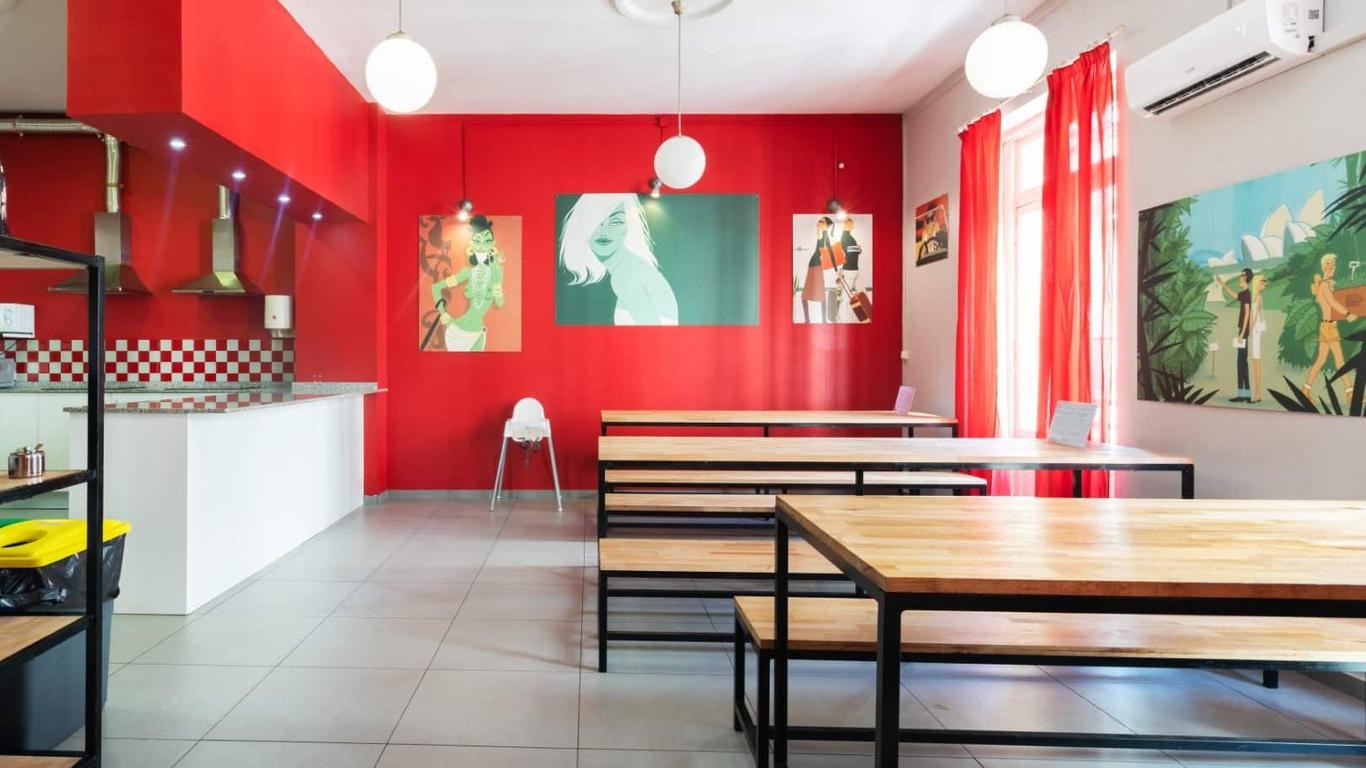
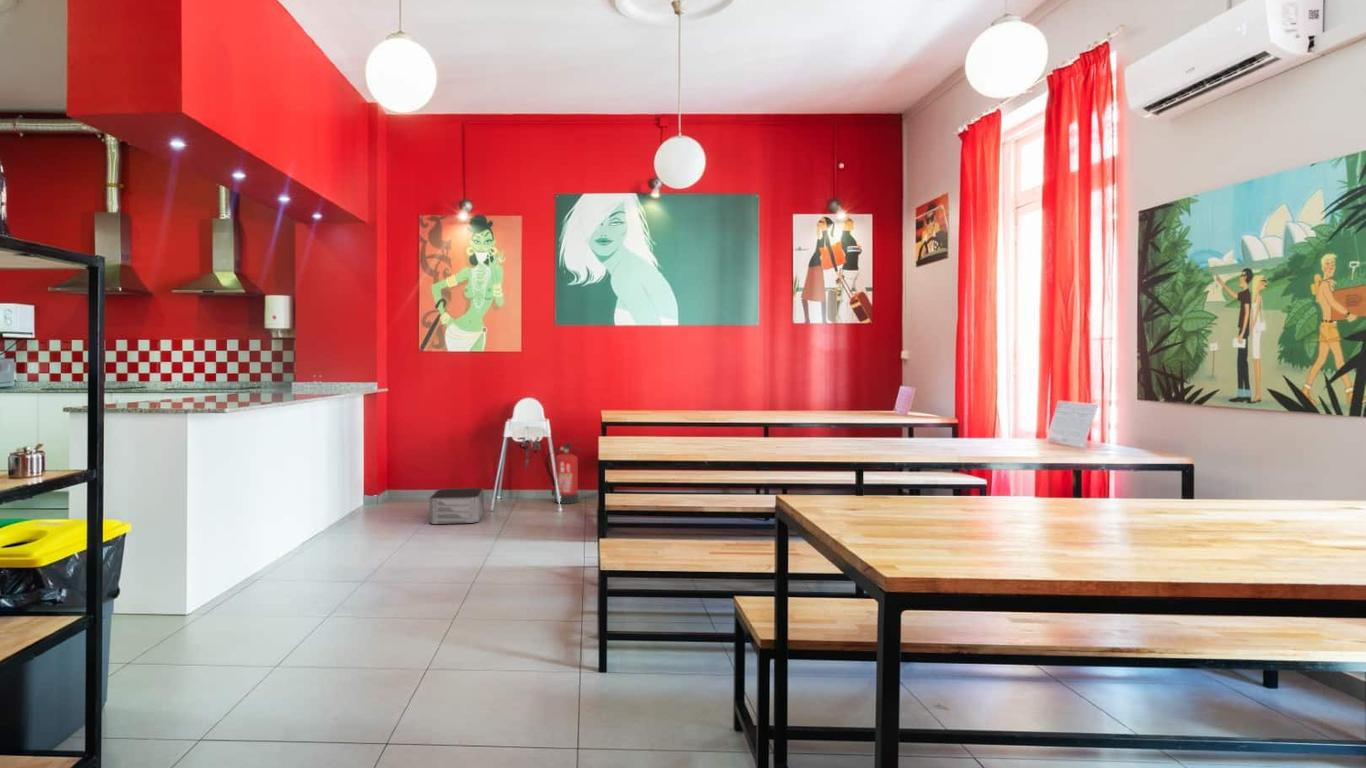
+ storage bin [428,487,485,525]
+ fire extinguisher [545,438,582,505]
